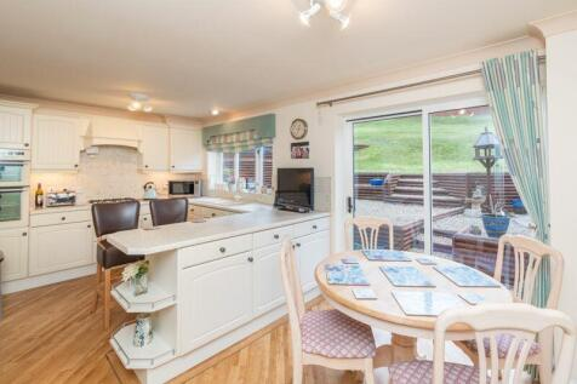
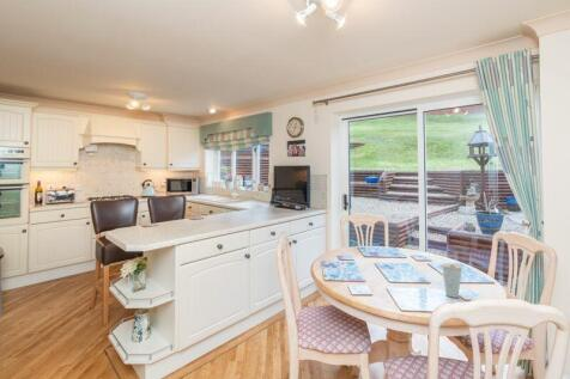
+ cup [441,263,463,299]
